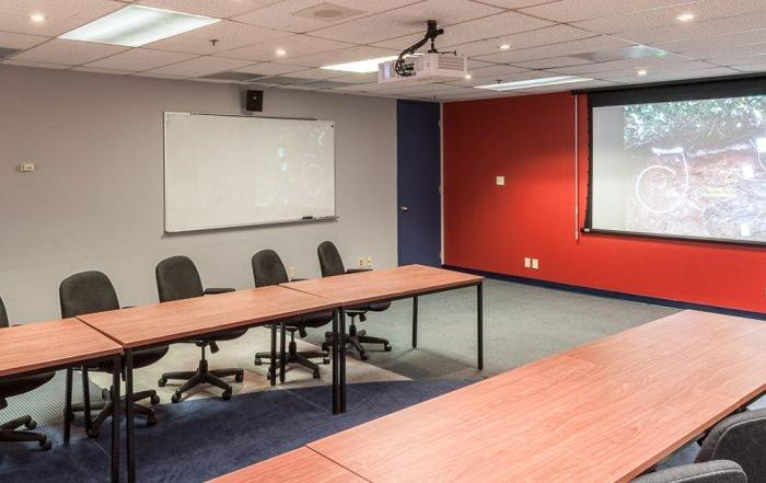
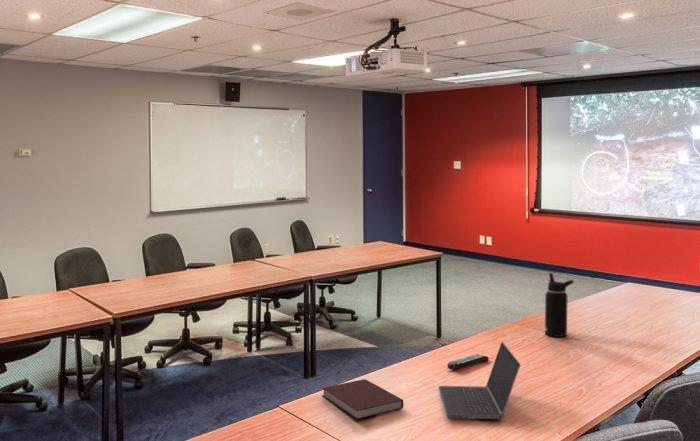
+ notebook [321,378,404,420]
+ water bottle [544,272,575,338]
+ laptop computer [438,341,522,420]
+ remote control [446,353,490,371]
